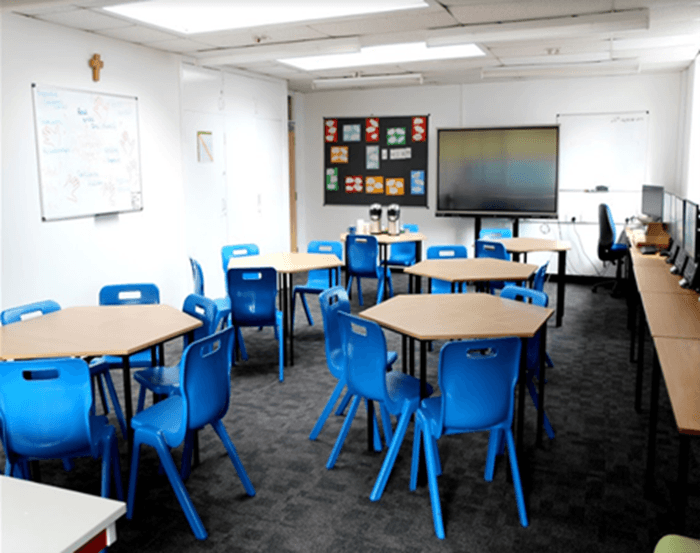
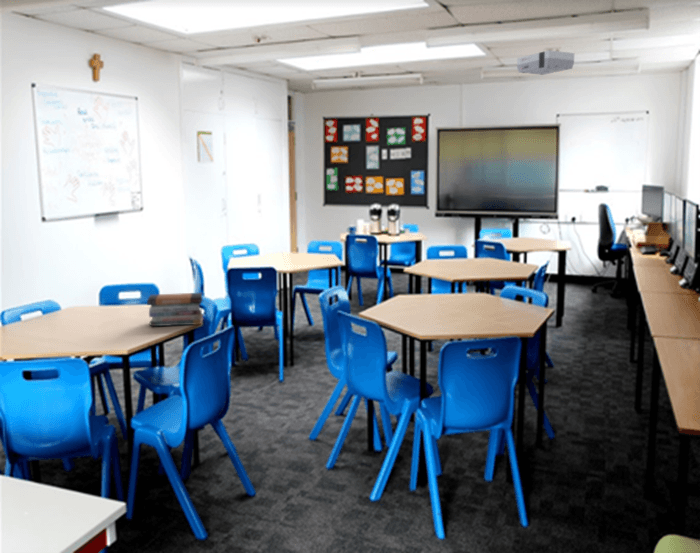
+ book stack [146,292,205,327]
+ projector [516,49,575,76]
